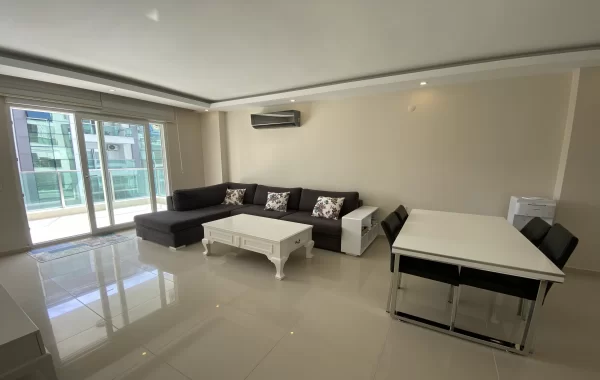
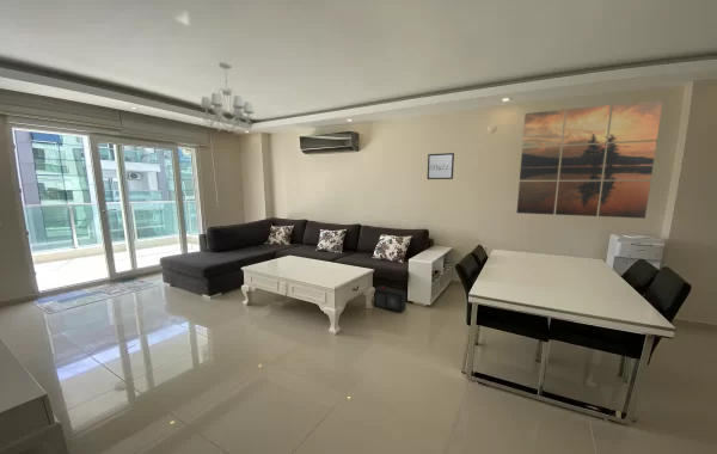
+ wall art [427,152,455,180]
+ wall art [515,99,664,220]
+ speaker [373,284,407,314]
+ chandelier [200,61,255,134]
